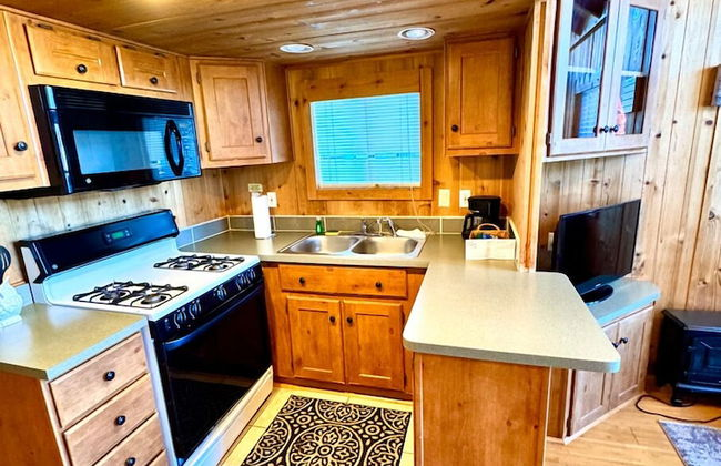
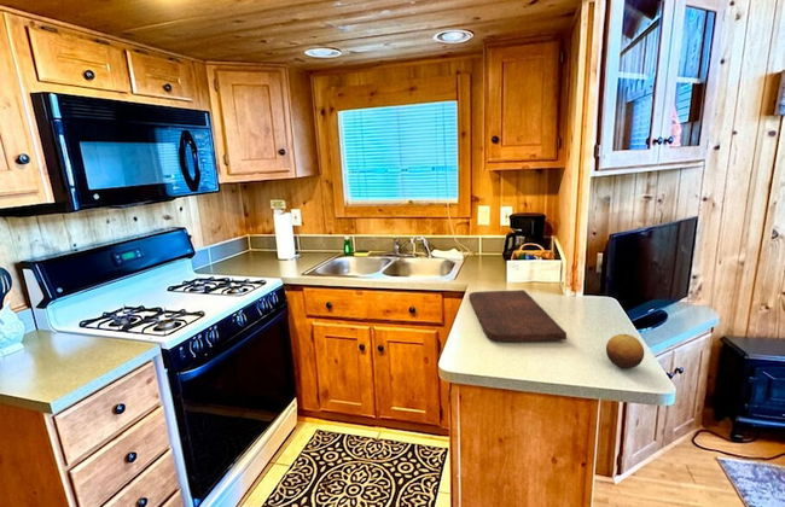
+ fruit [605,333,645,369]
+ cutting board [467,289,568,343]
